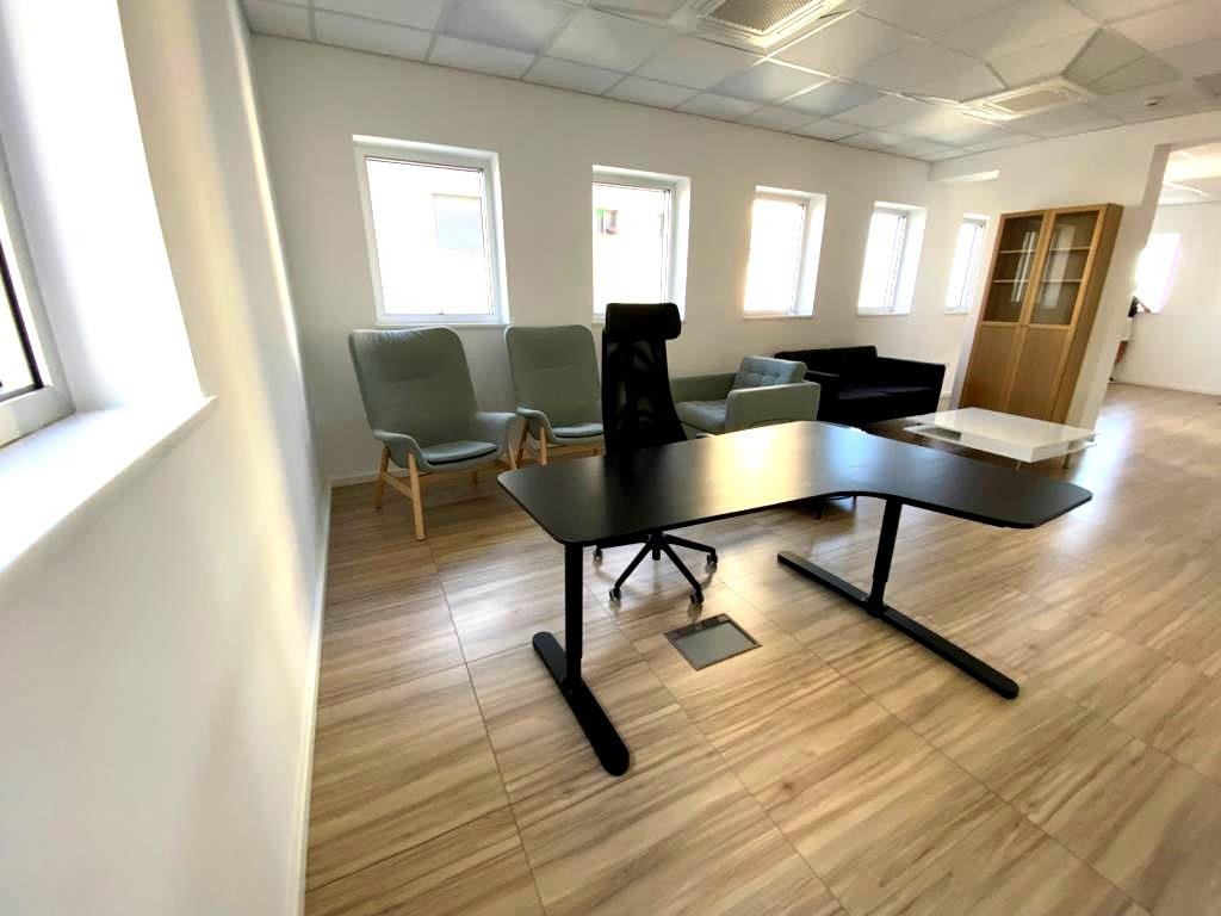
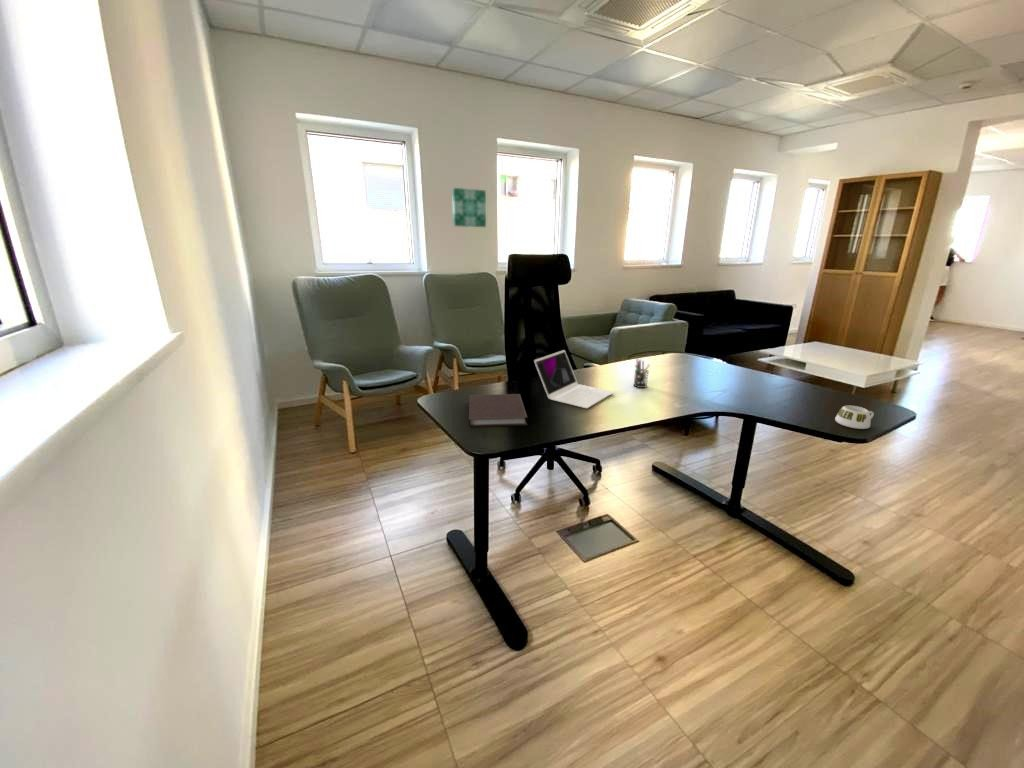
+ laptop [533,349,615,409]
+ mug [834,405,875,430]
+ wall art [451,187,487,228]
+ notebook [468,393,529,428]
+ pen holder [633,357,651,389]
